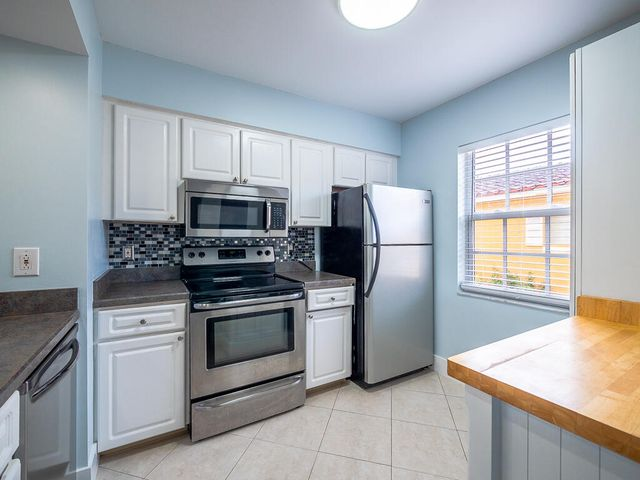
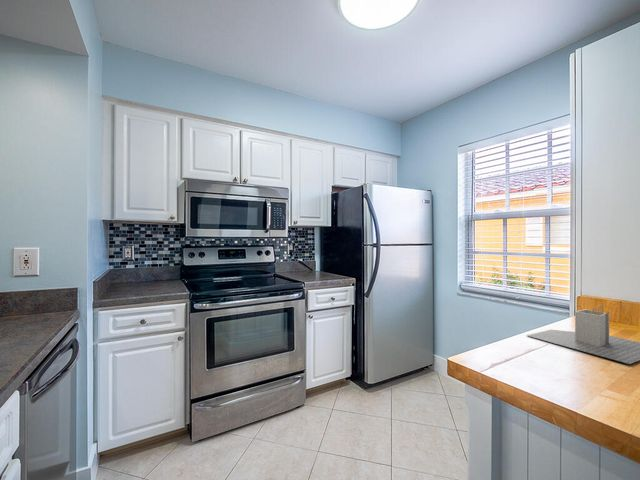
+ utensil holder [526,303,640,365]
